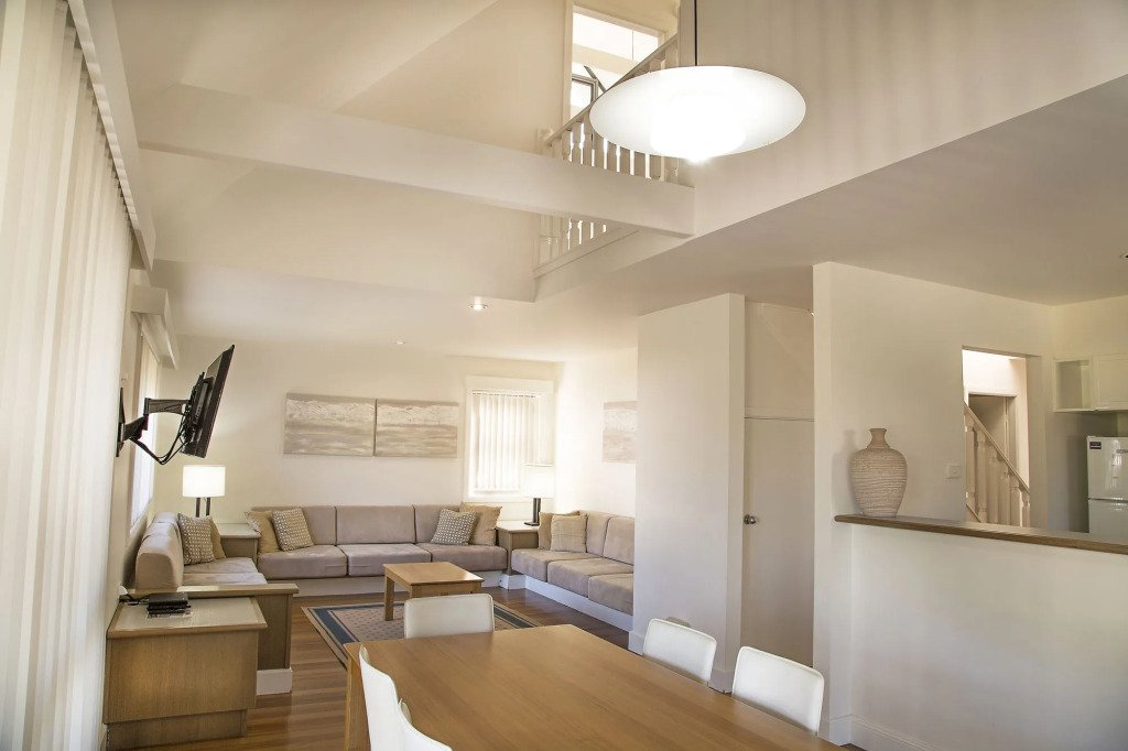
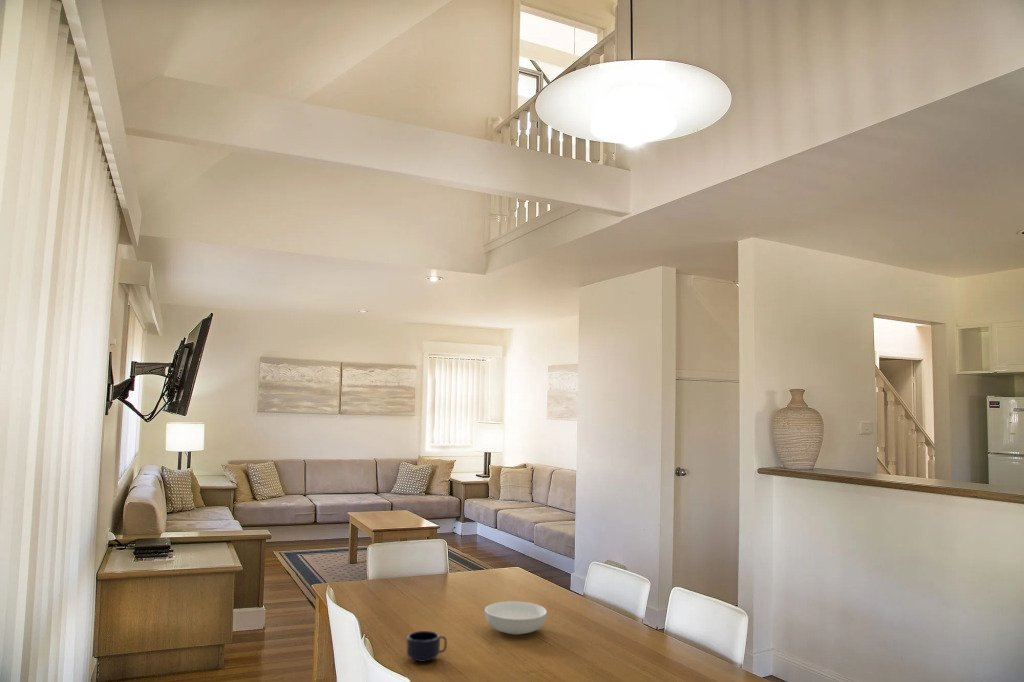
+ serving bowl [484,600,548,636]
+ mug [406,630,448,663]
